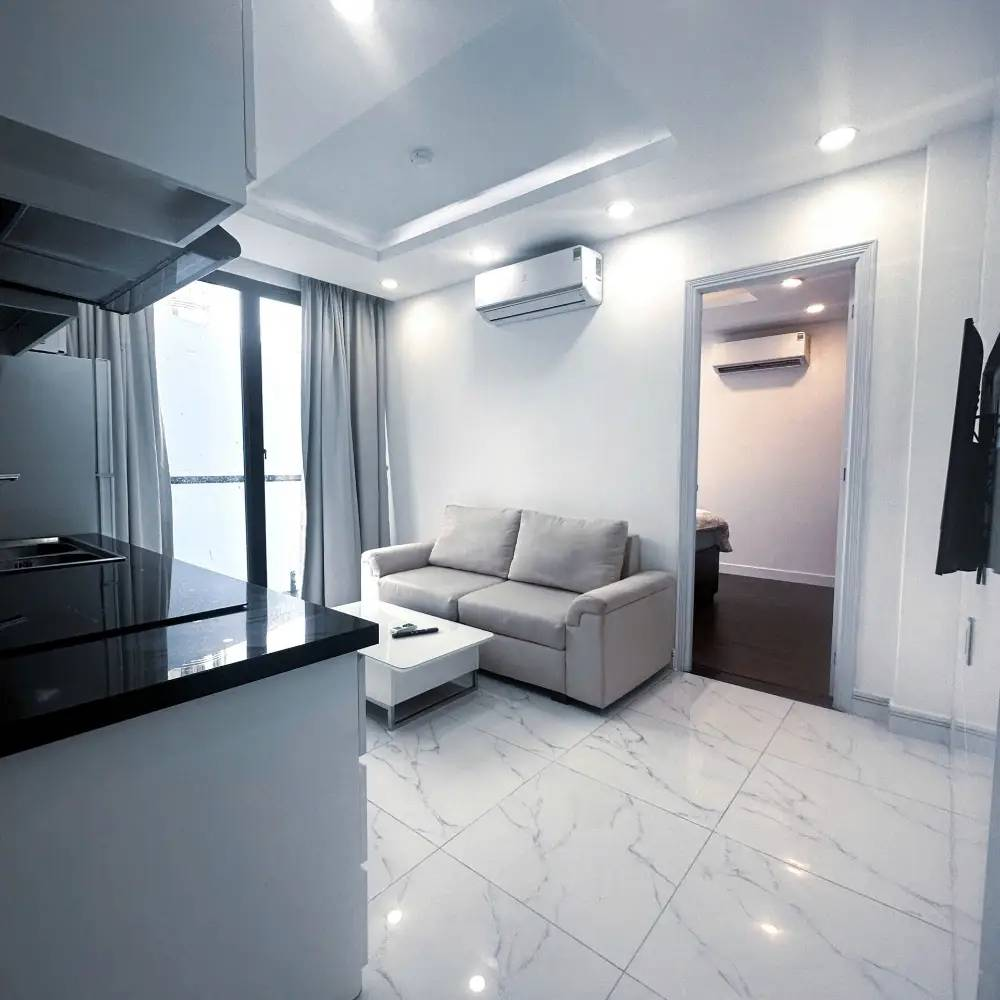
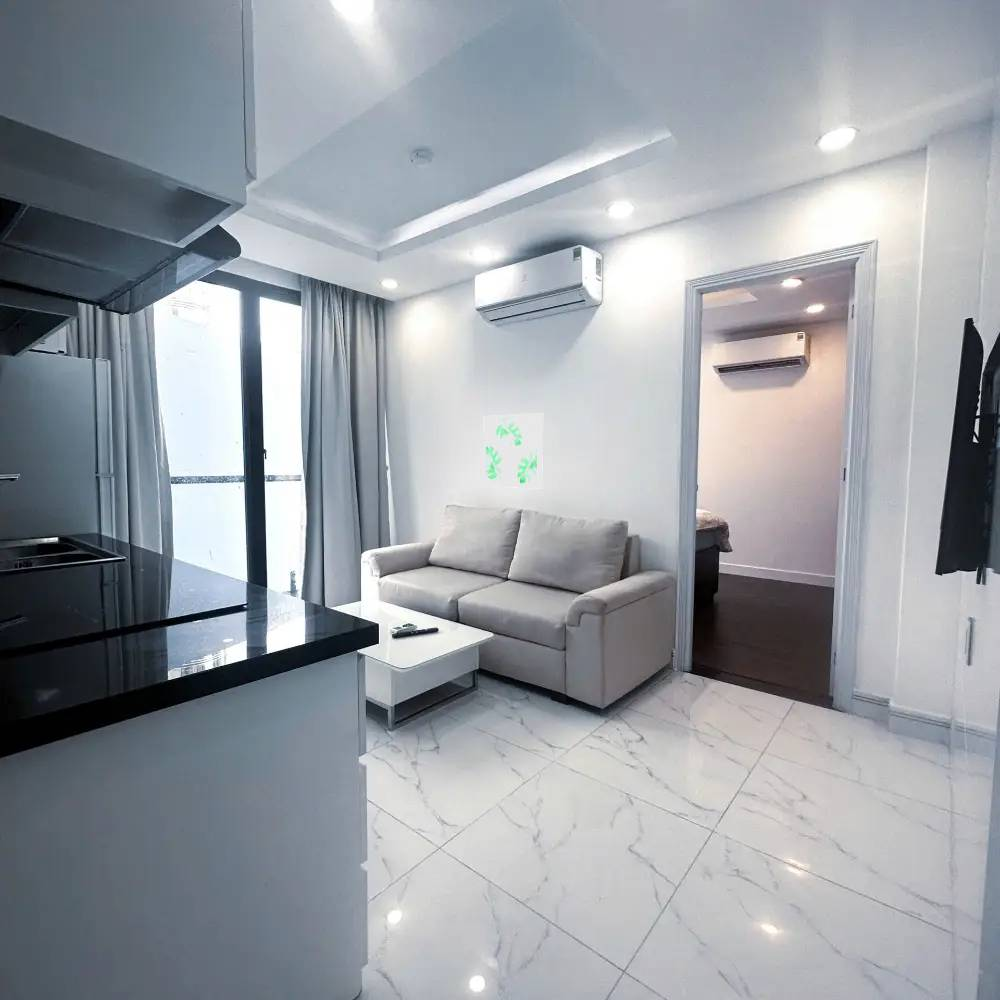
+ wall art [482,412,544,490]
